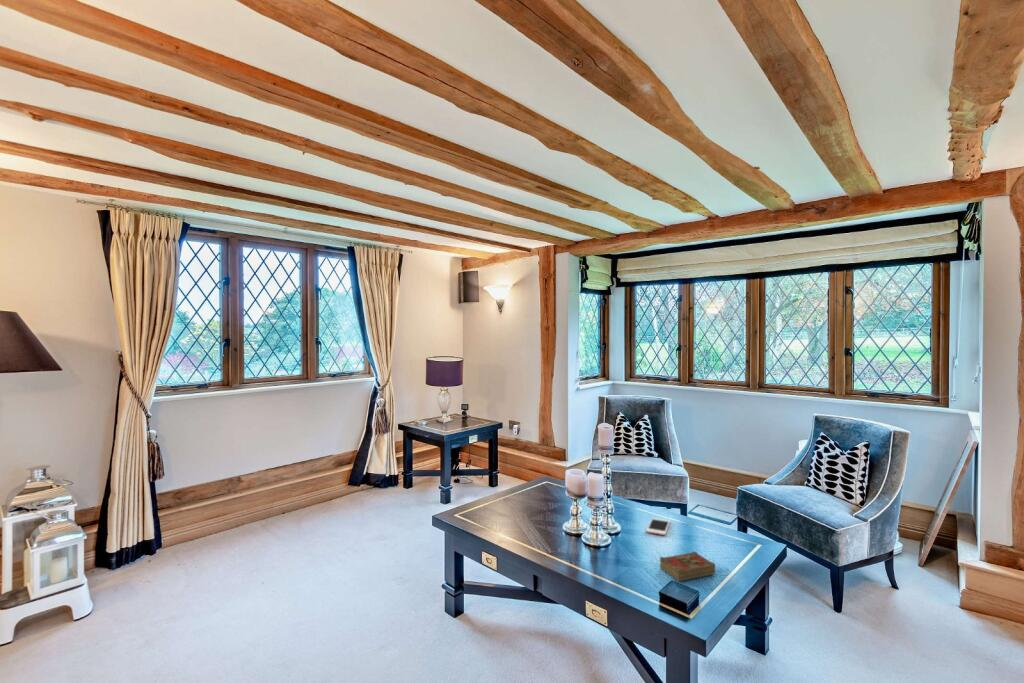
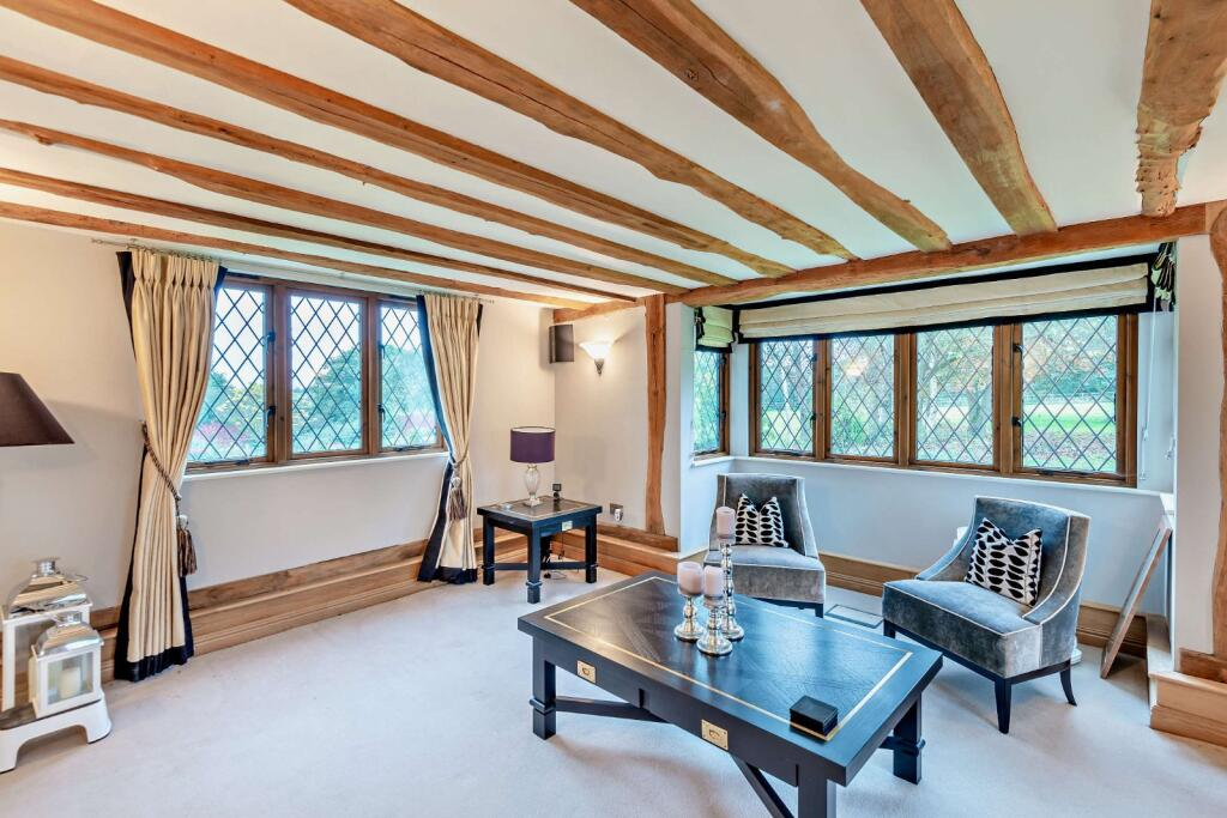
- cell phone [645,517,671,536]
- book [659,550,716,582]
